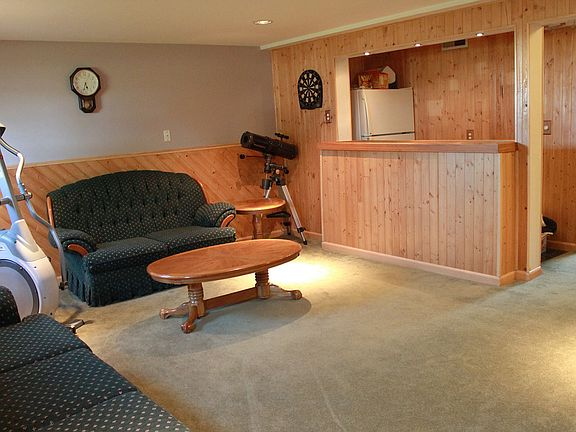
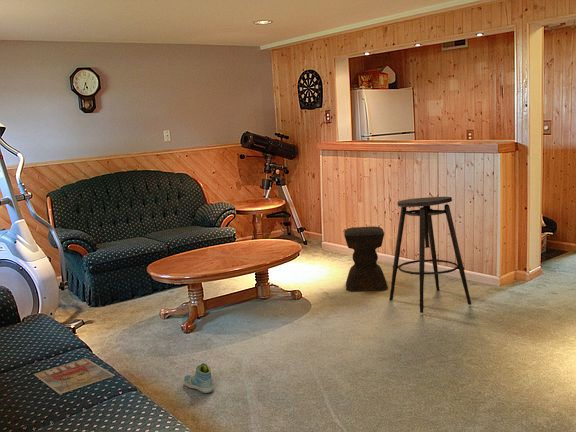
+ magazine [33,357,116,395]
+ stool [343,225,389,292]
+ stool [388,196,472,314]
+ sneaker [183,362,215,394]
